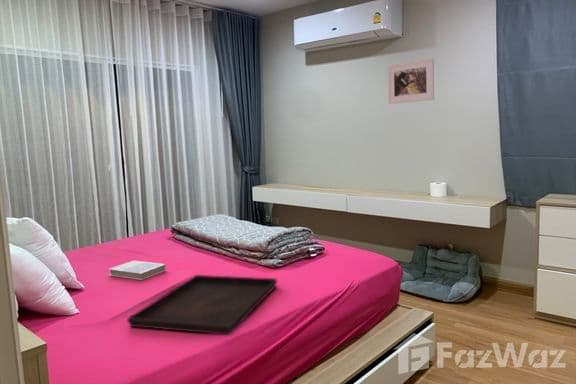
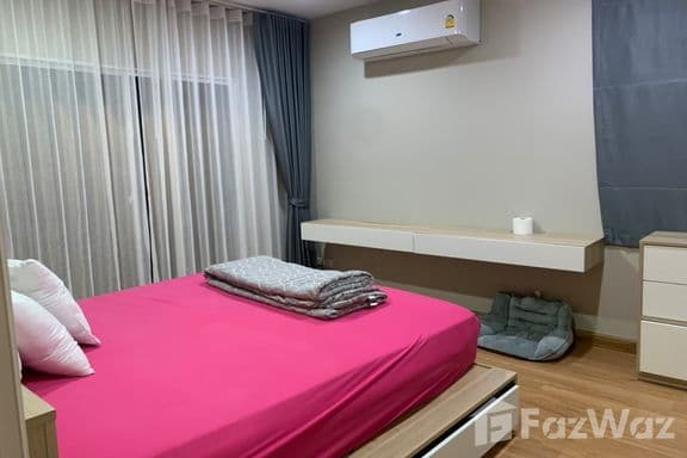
- hardback book [108,260,167,281]
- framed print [387,57,435,105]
- serving tray [126,274,278,336]
